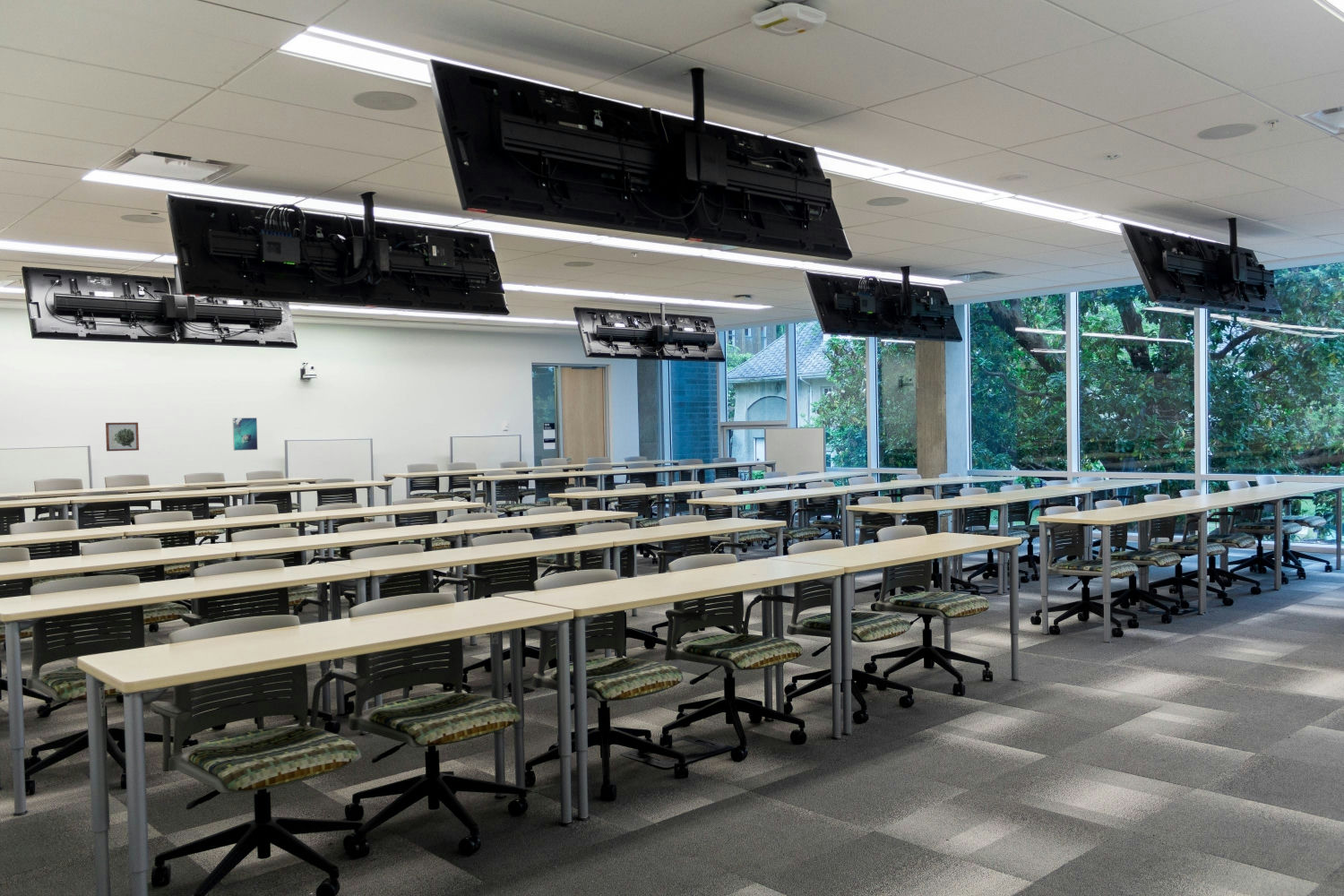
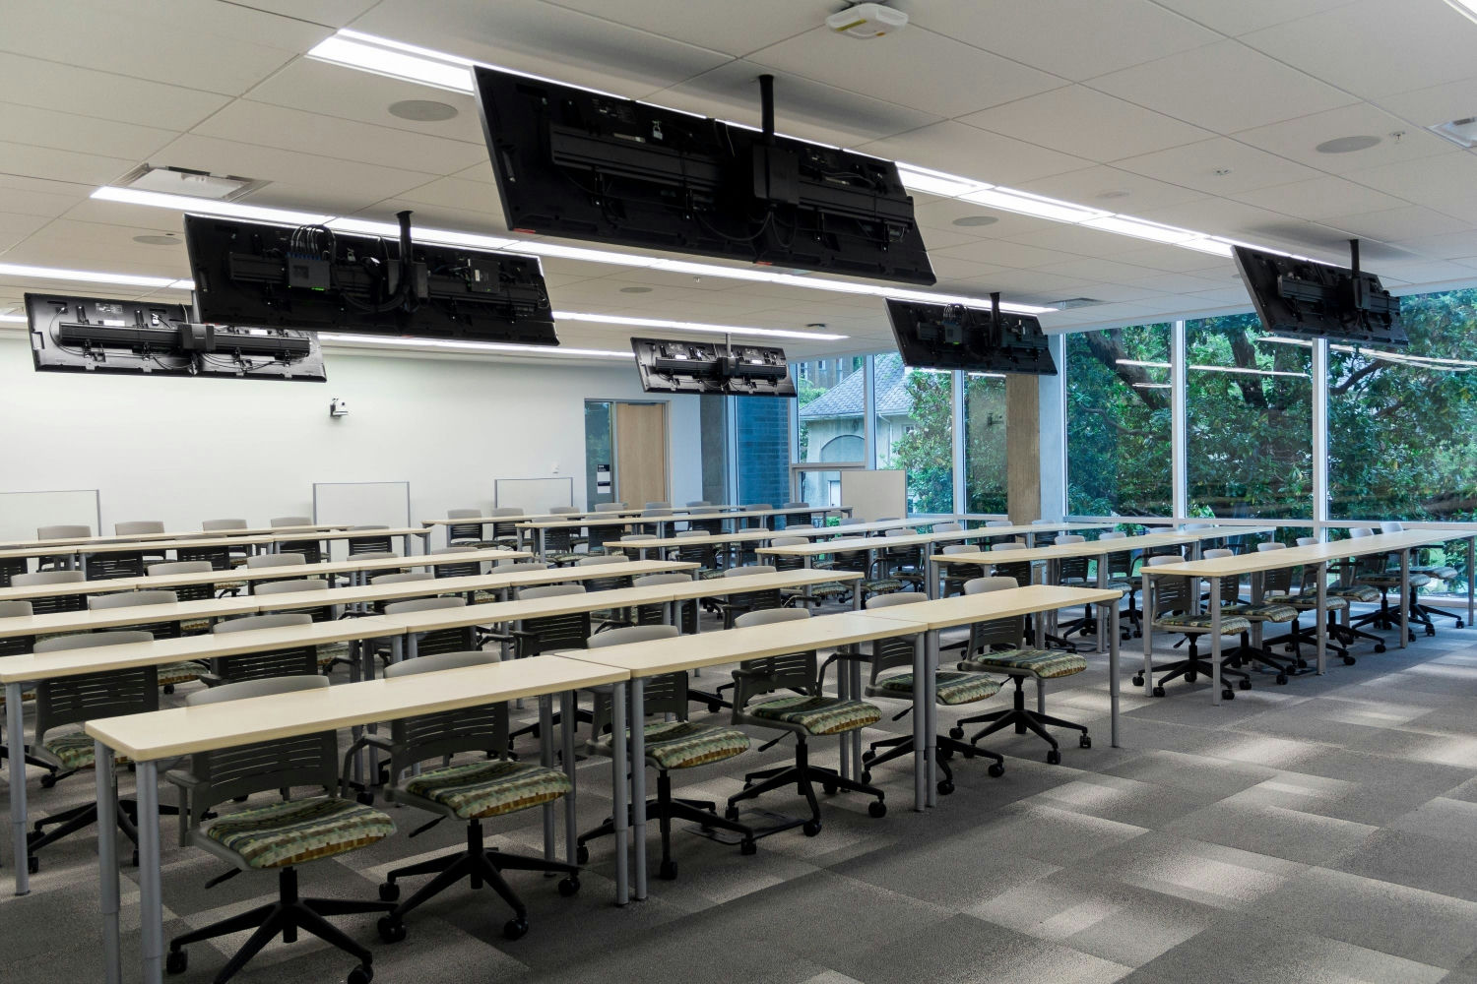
- wall art [105,422,140,452]
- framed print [232,417,259,452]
